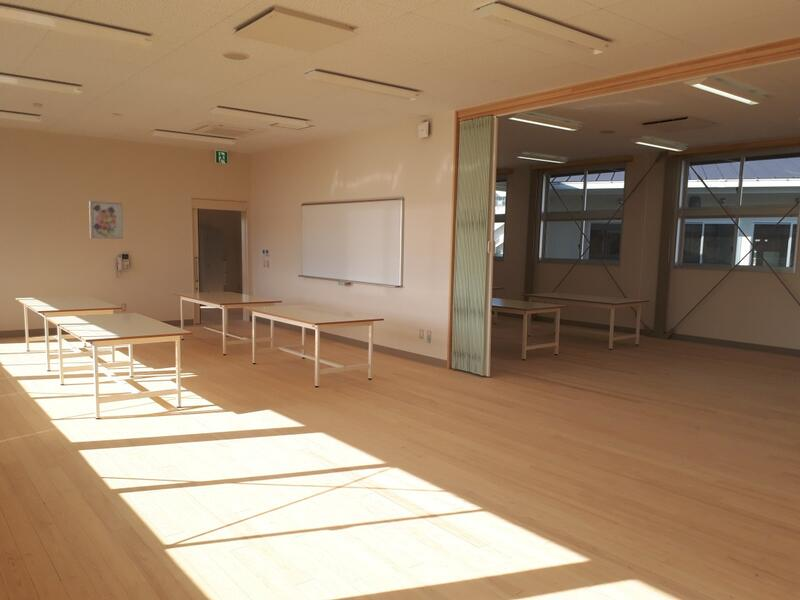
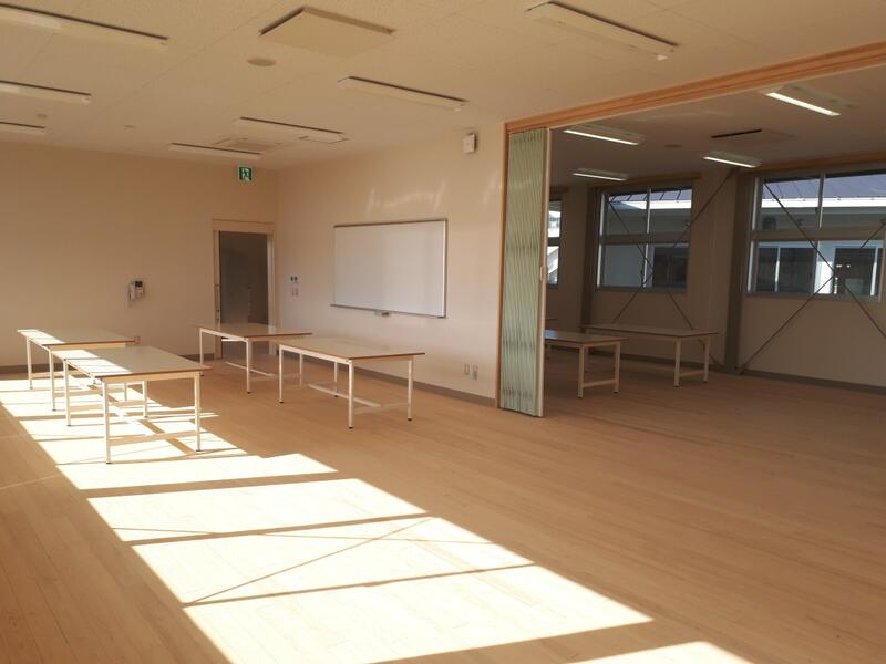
- wall art [88,200,124,240]
